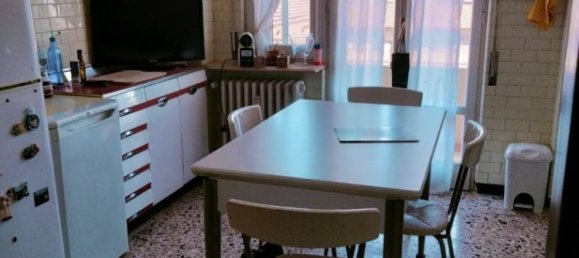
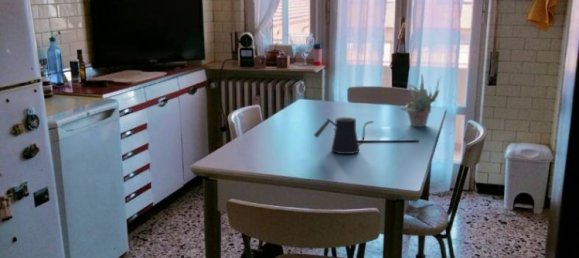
+ succulent plant [399,74,440,128]
+ kettle [313,116,375,155]
